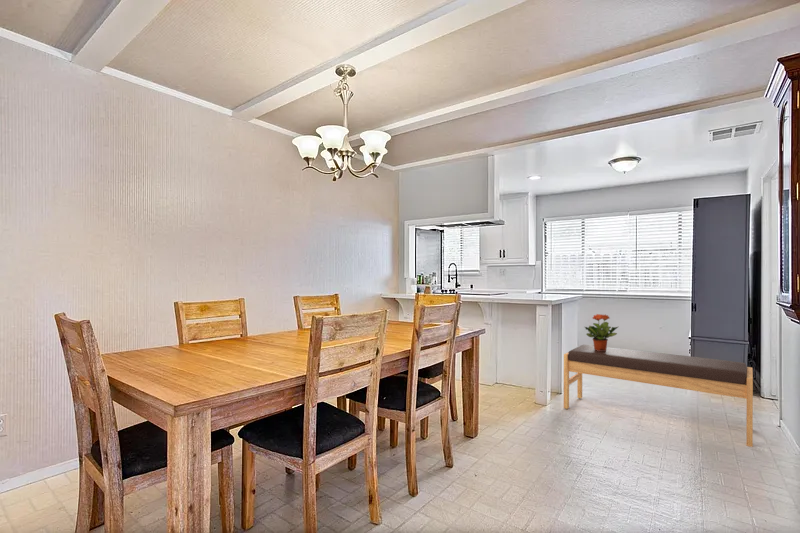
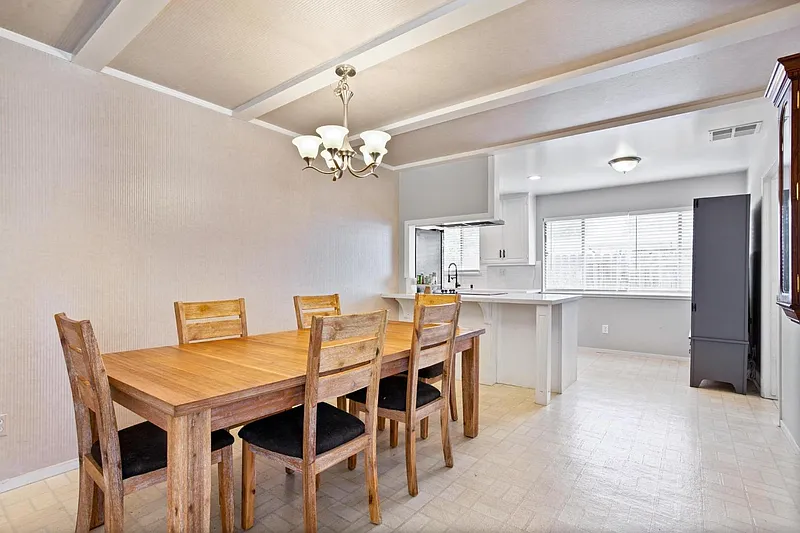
- bench [563,344,754,448]
- potted plant [584,313,619,351]
